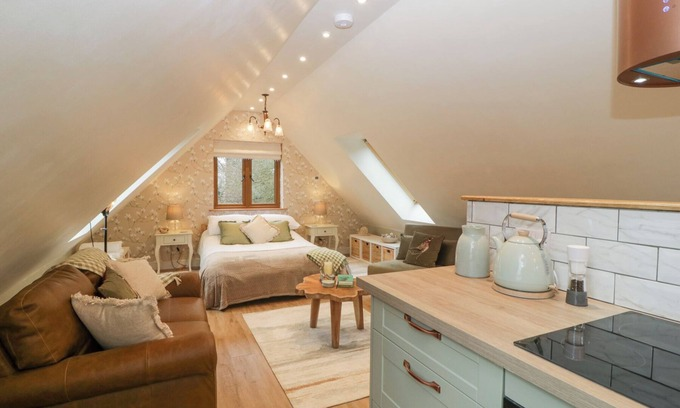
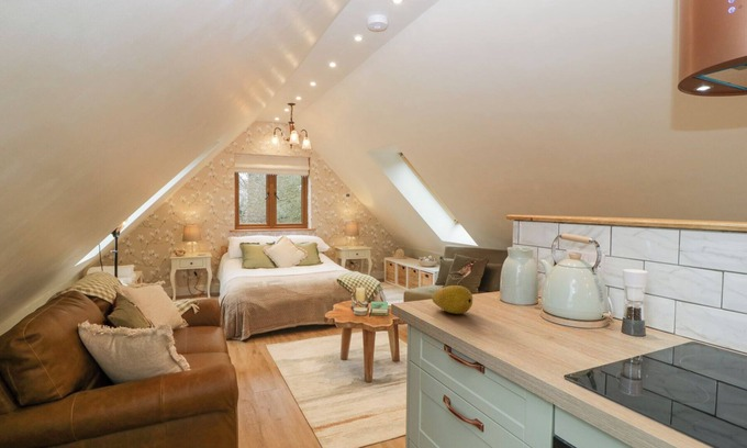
+ fruit [431,284,473,315]
